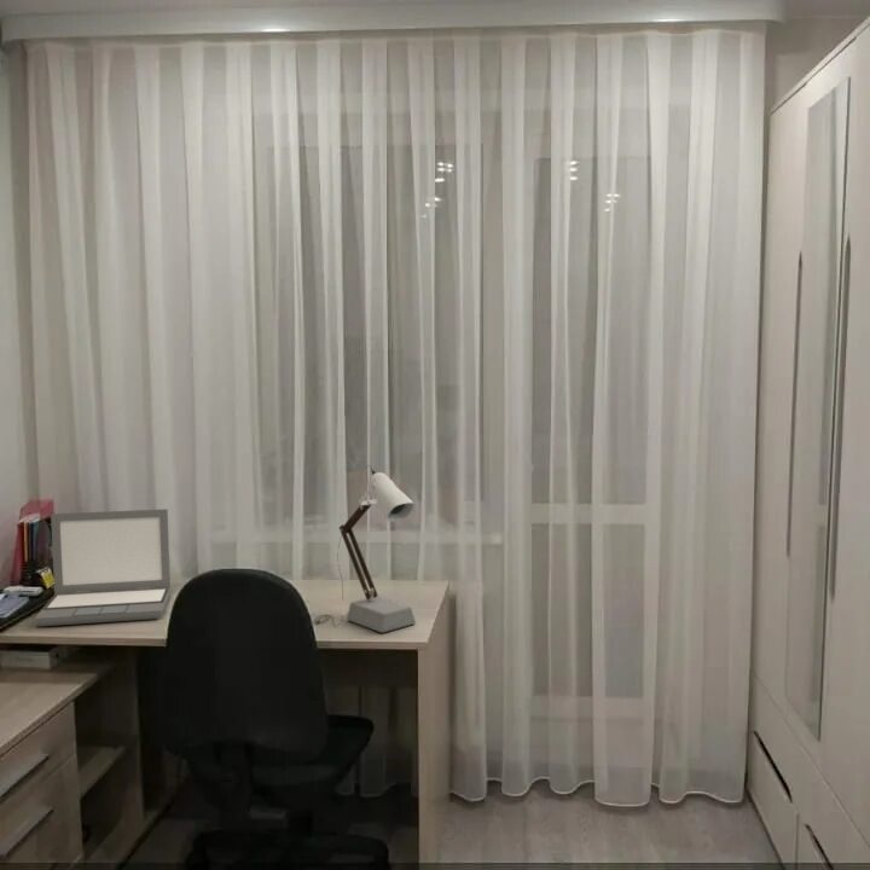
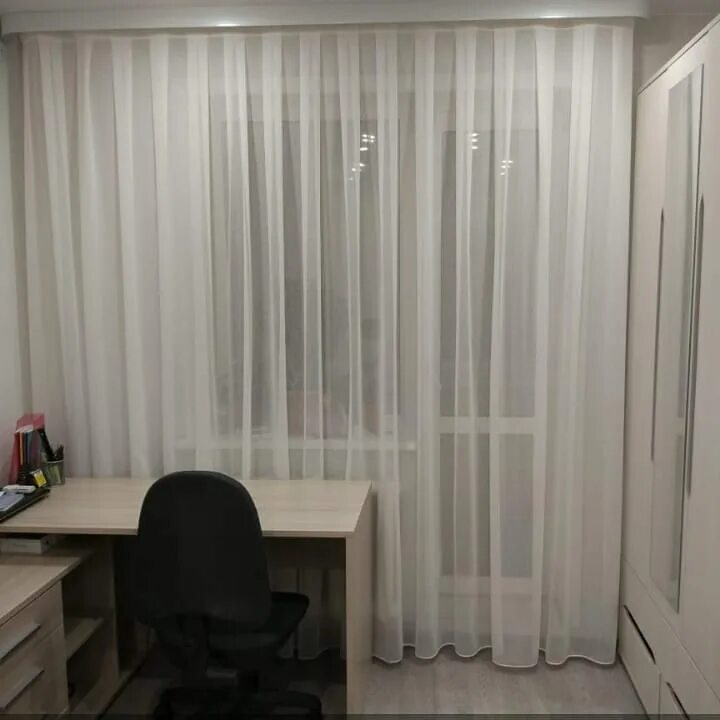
- desk lamp [313,464,417,634]
- laptop [33,507,172,627]
